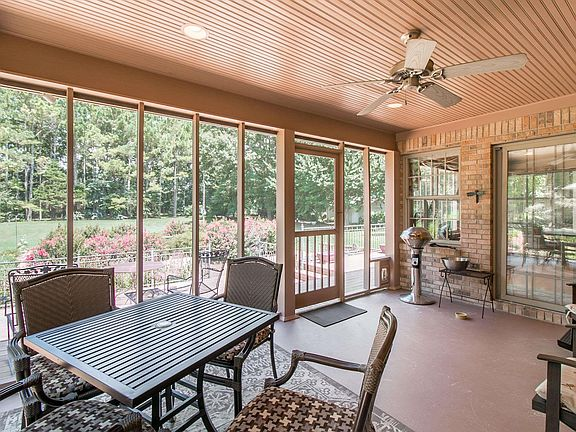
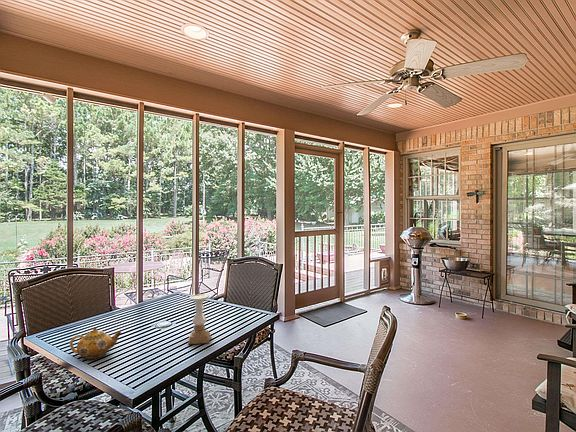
+ candle holder [187,293,211,345]
+ teapot [69,326,122,360]
